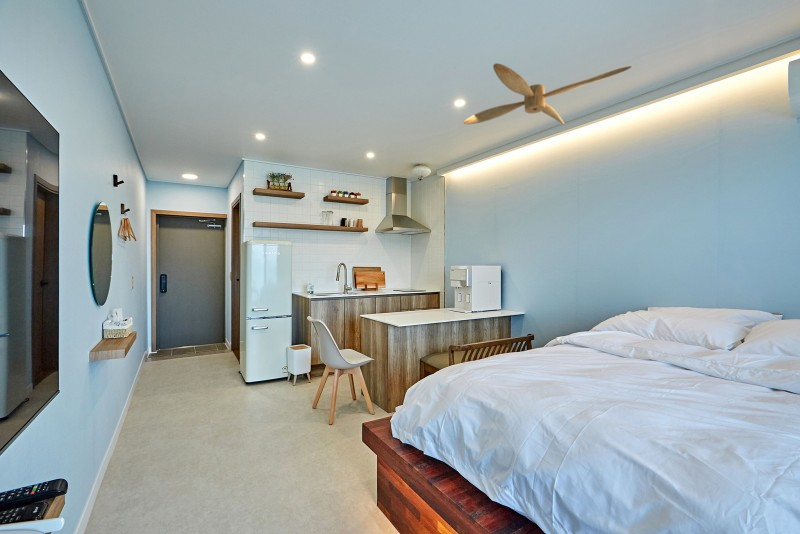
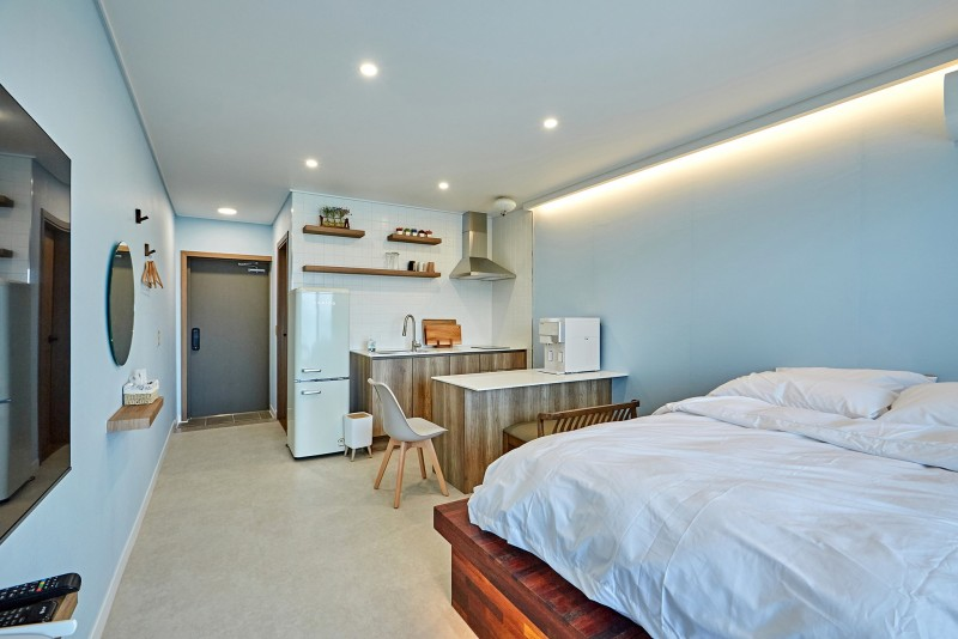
- ceiling fan [463,62,633,125]
